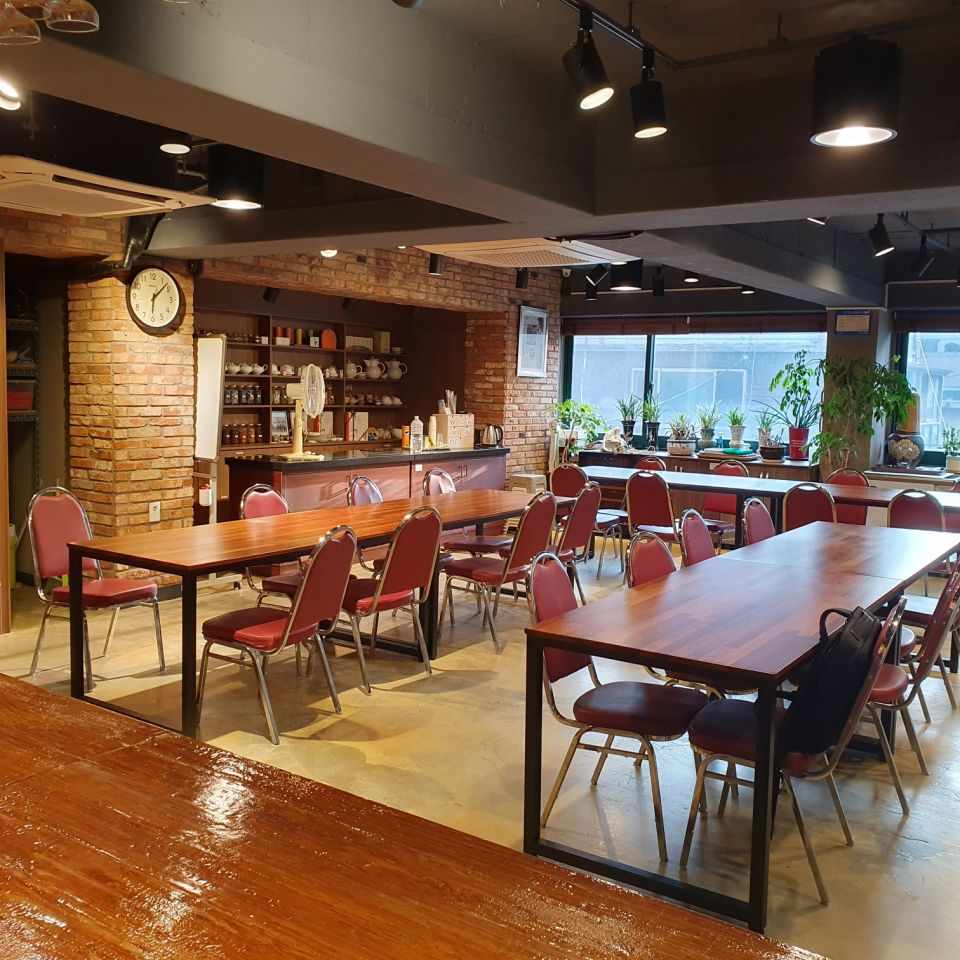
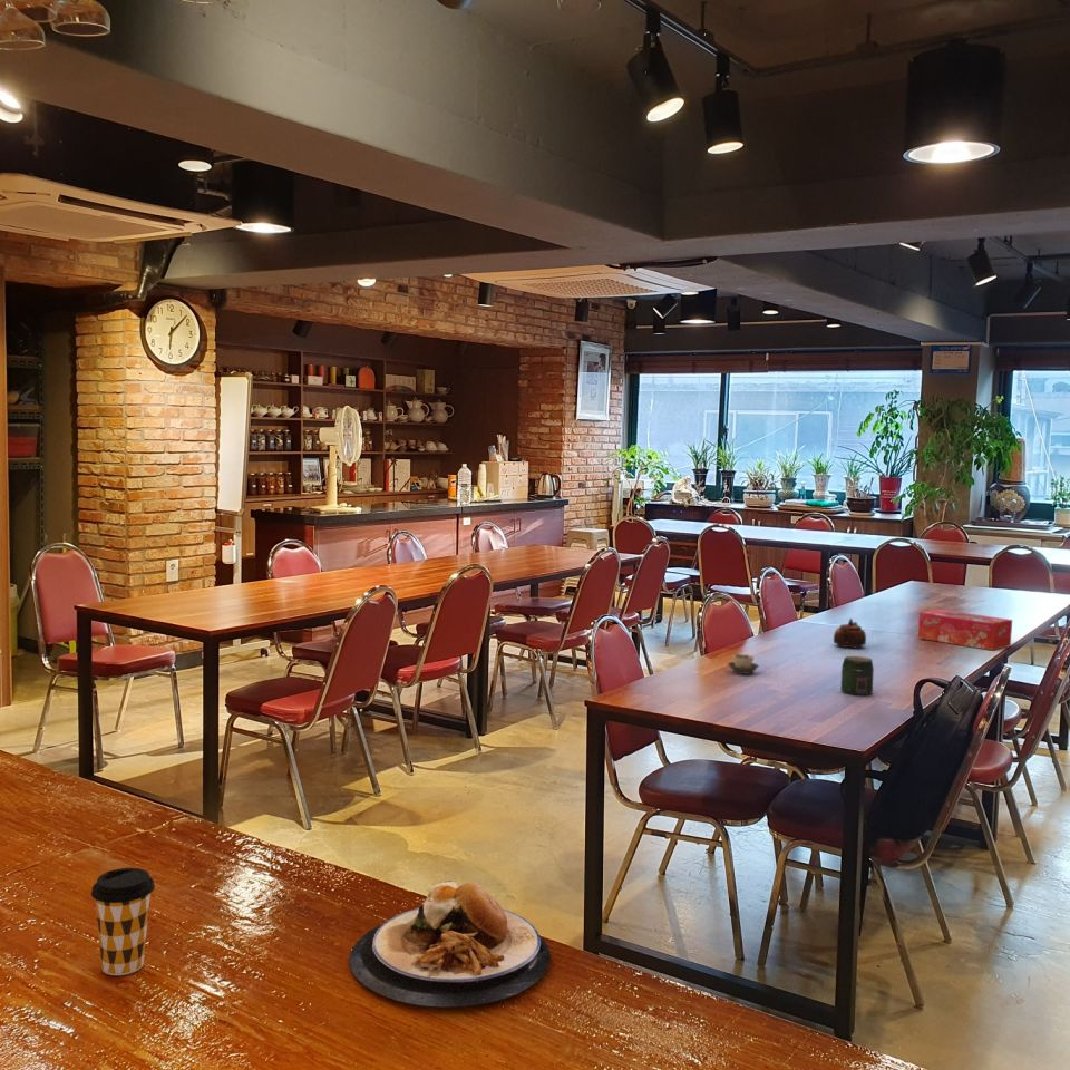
+ tissue box [917,609,1013,651]
+ coffee cup [90,867,156,976]
+ plate [349,879,552,1008]
+ cup [727,653,760,675]
+ teapot [833,617,867,650]
+ jar [840,655,875,697]
